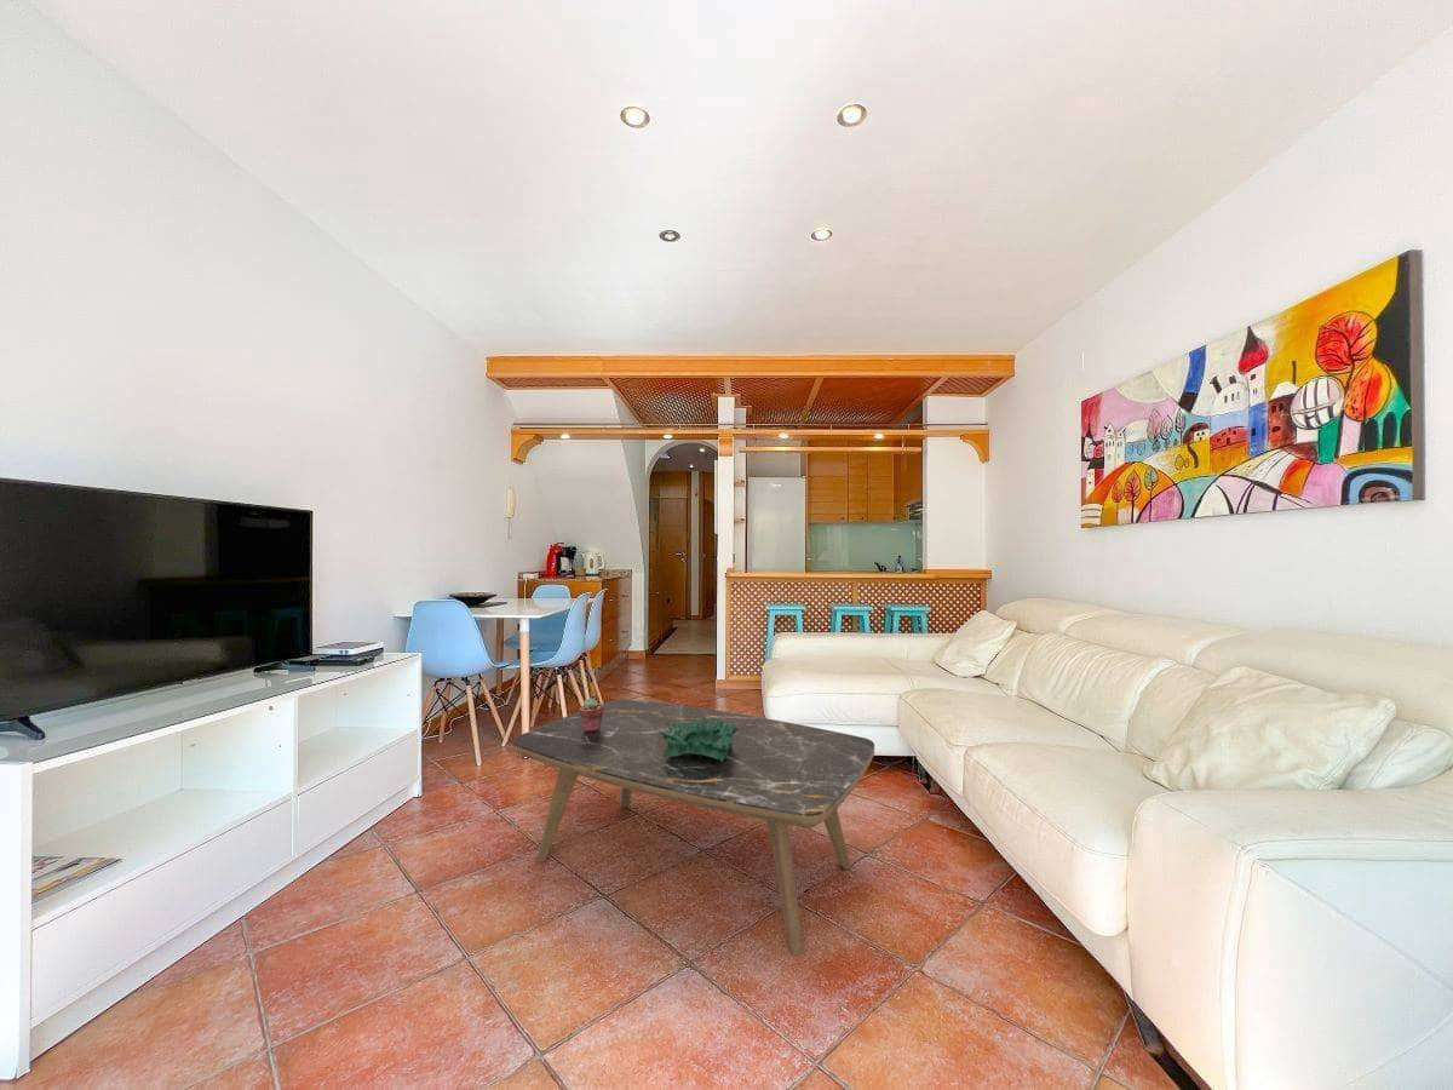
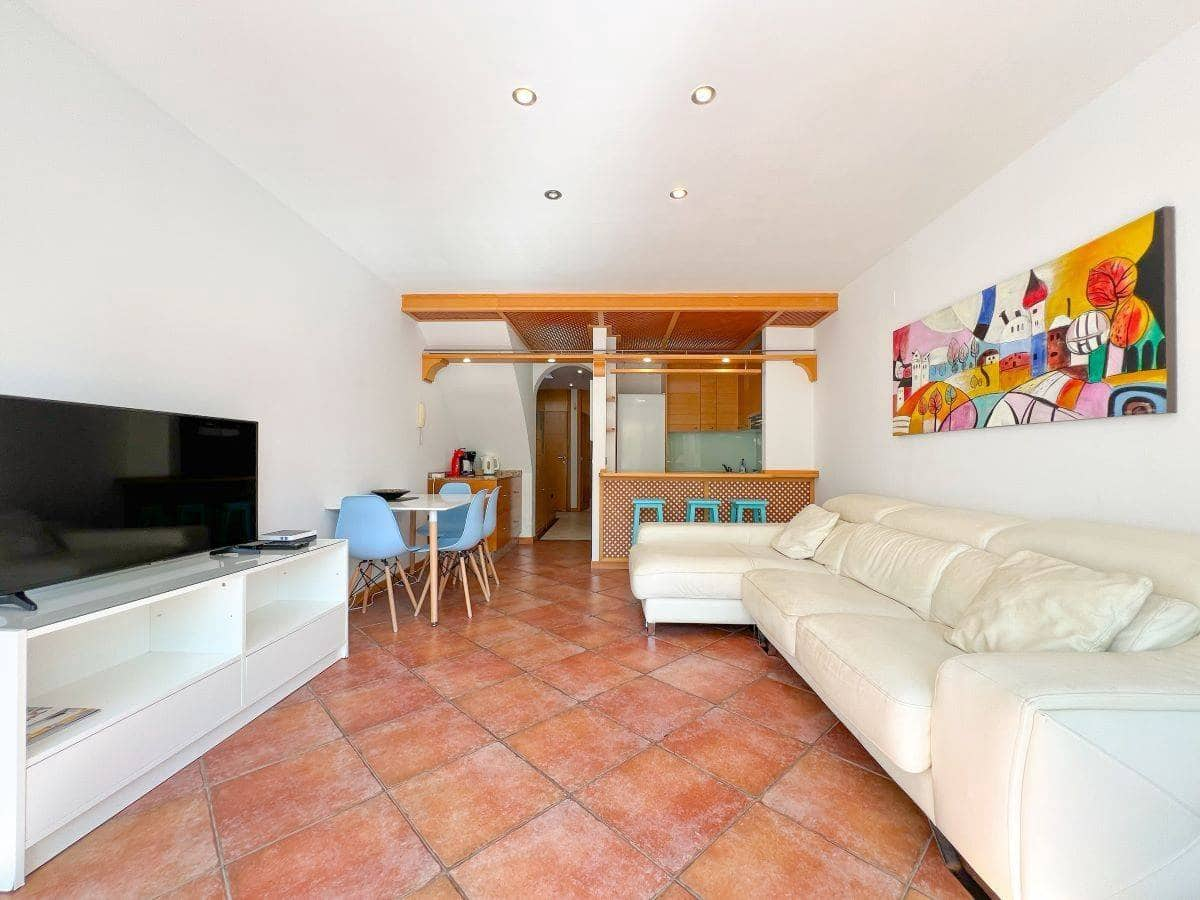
- potted succulent [578,698,604,732]
- coffee table [511,698,875,957]
- decorative bowl [660,716,739,762]
